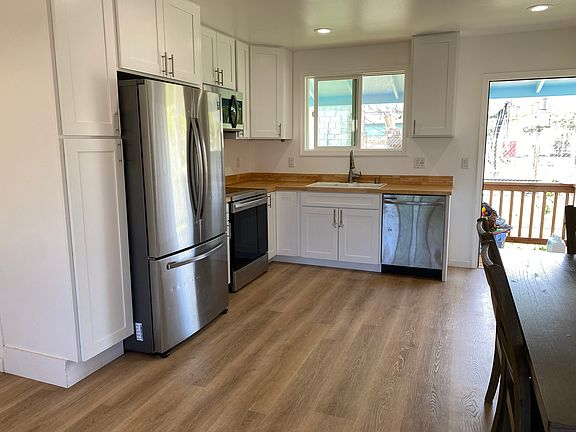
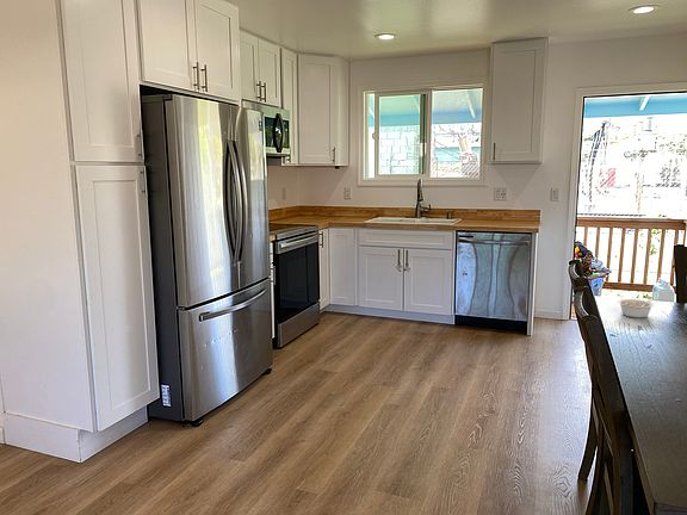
+ legume [617,297,656,319]
